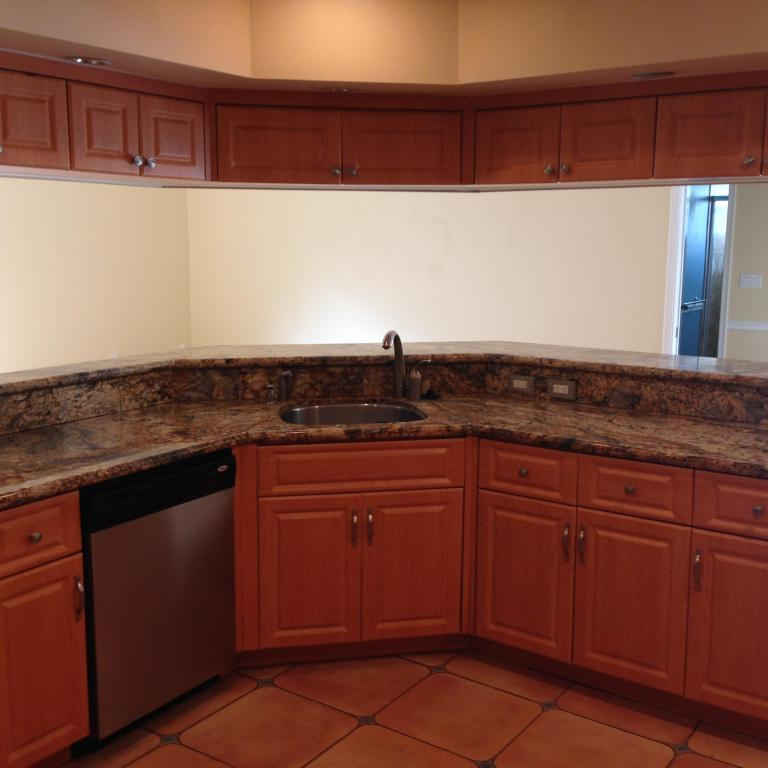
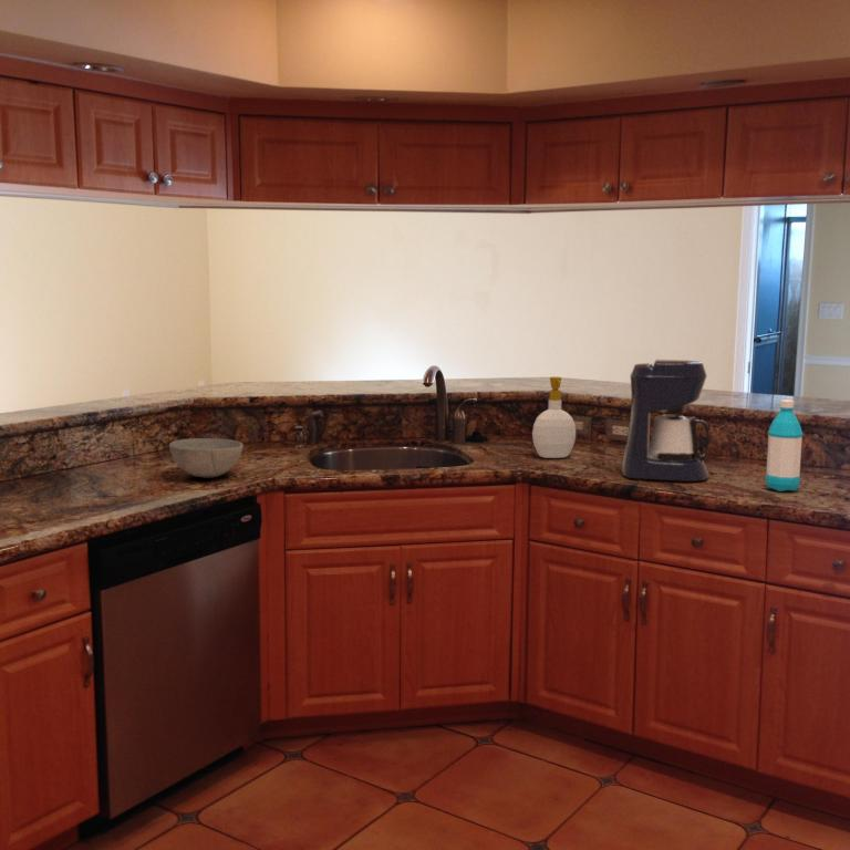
+ soap bottle [531,376,577,459]
+ water bottle [765,398,804,493]
+ bowl [168,437,245,479]
+ coffee maker [621,359,711,483]
